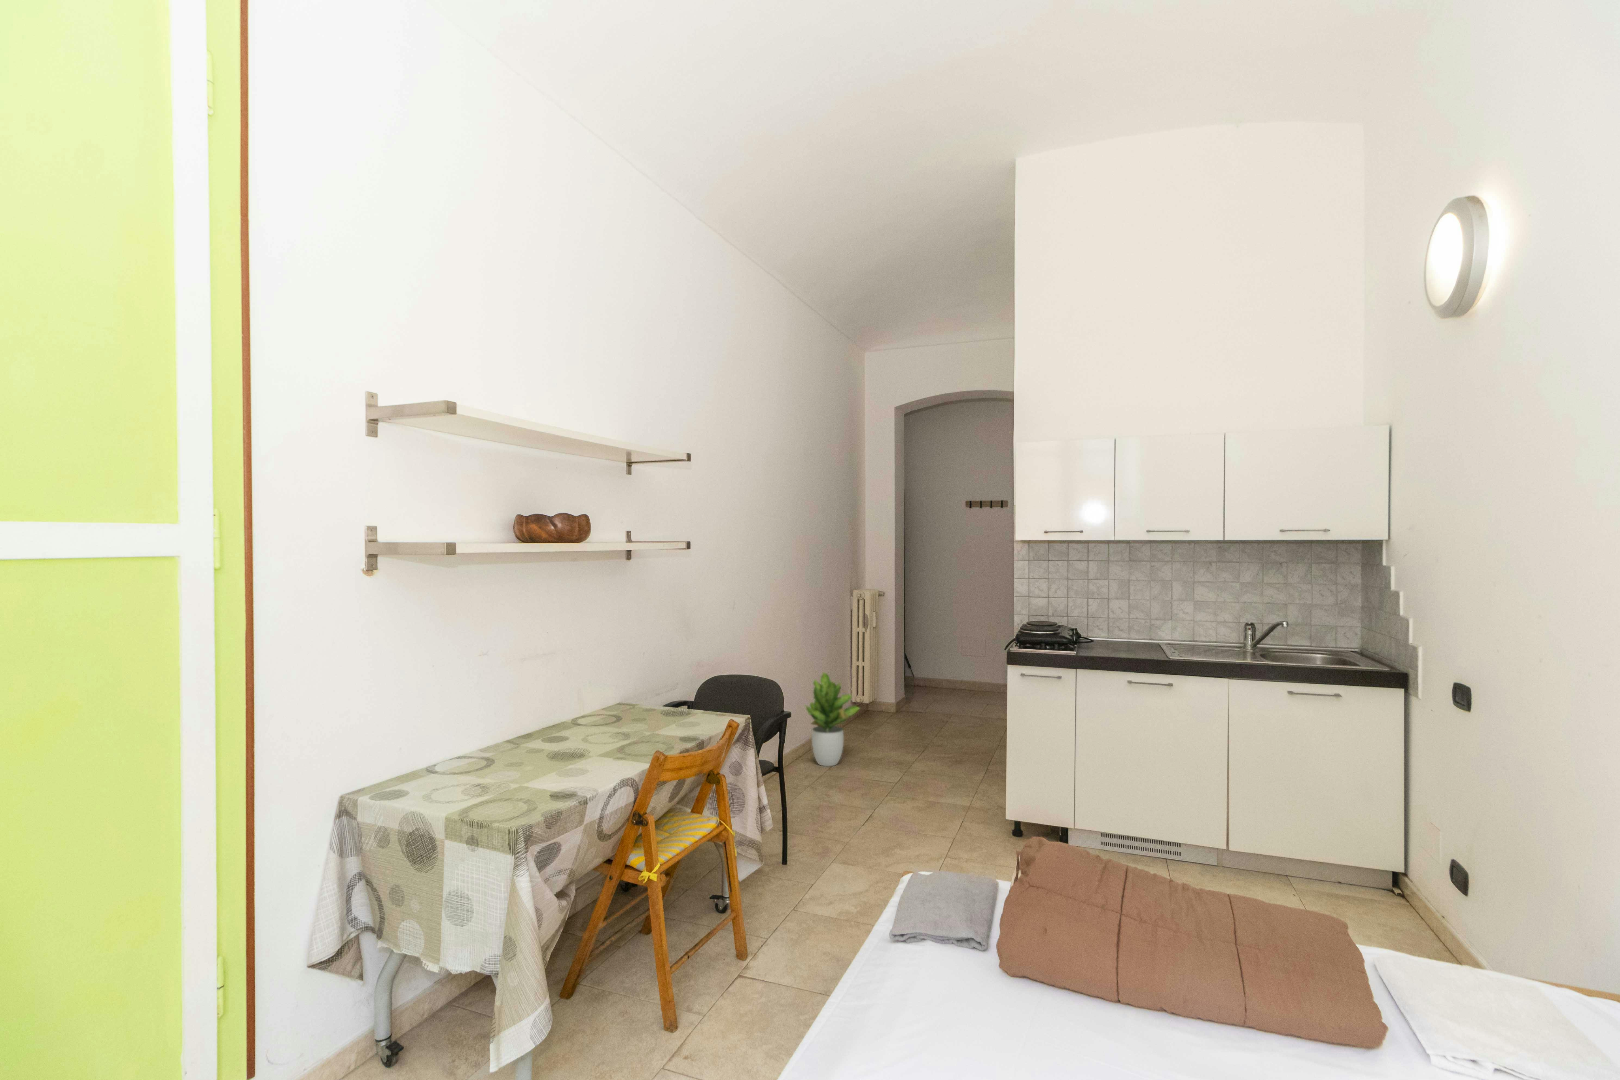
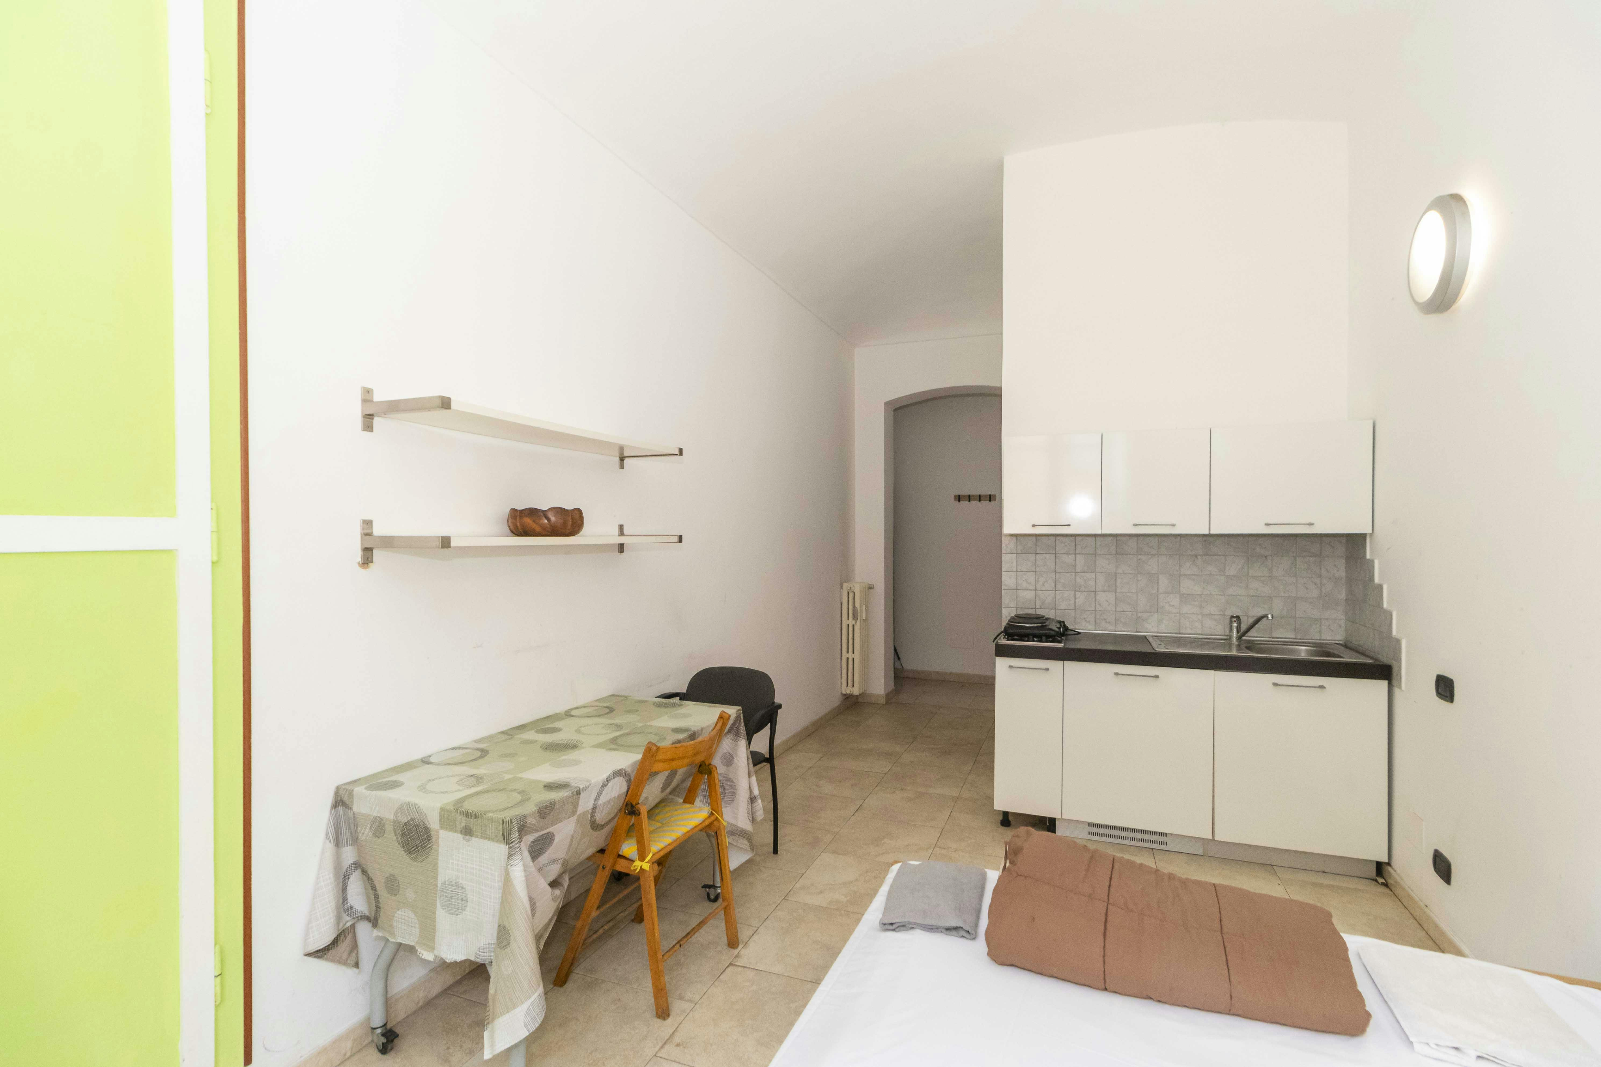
- potted plant [805,671,861,767]
